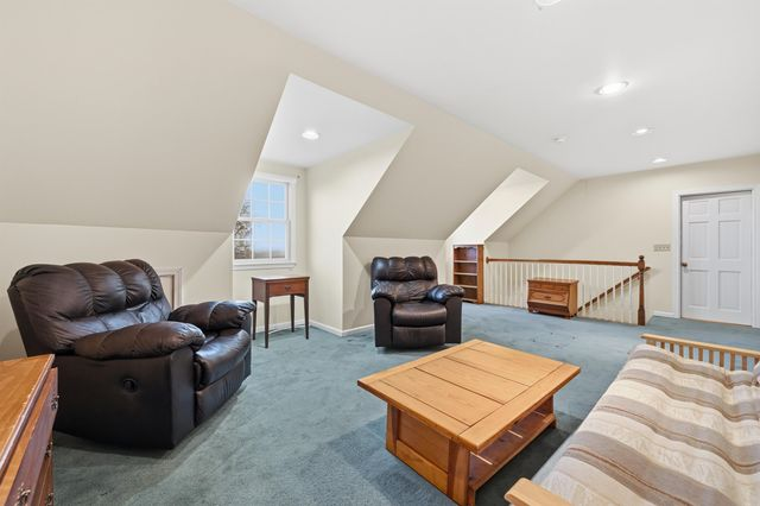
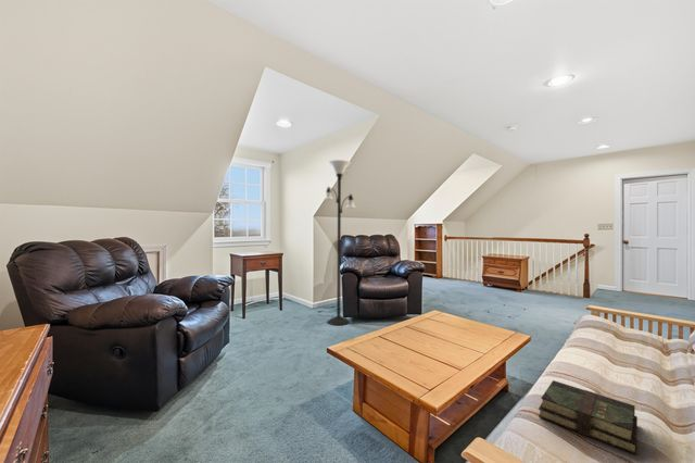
+ book [538,379,639,455]
+ floor lamp [323,159,357,326]
